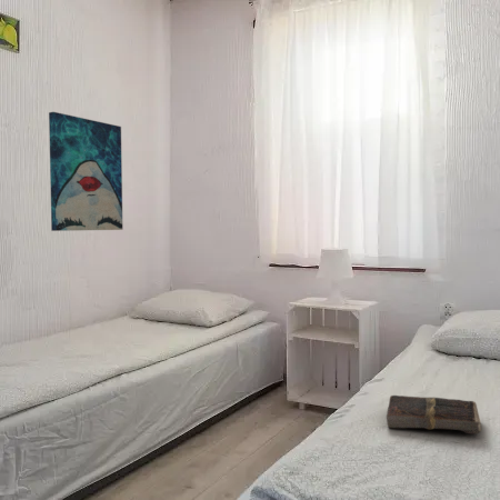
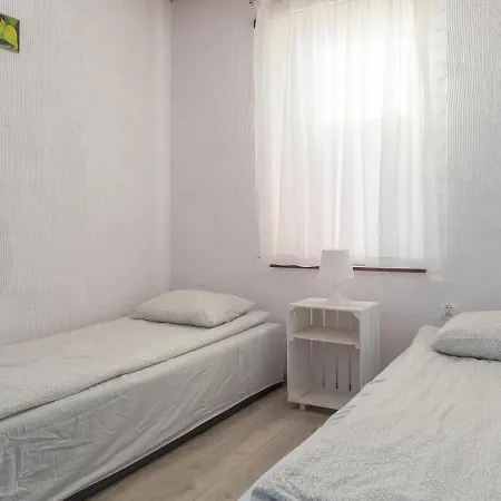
- wall art [48,111,123,232]
- book [386,394,482,434]
